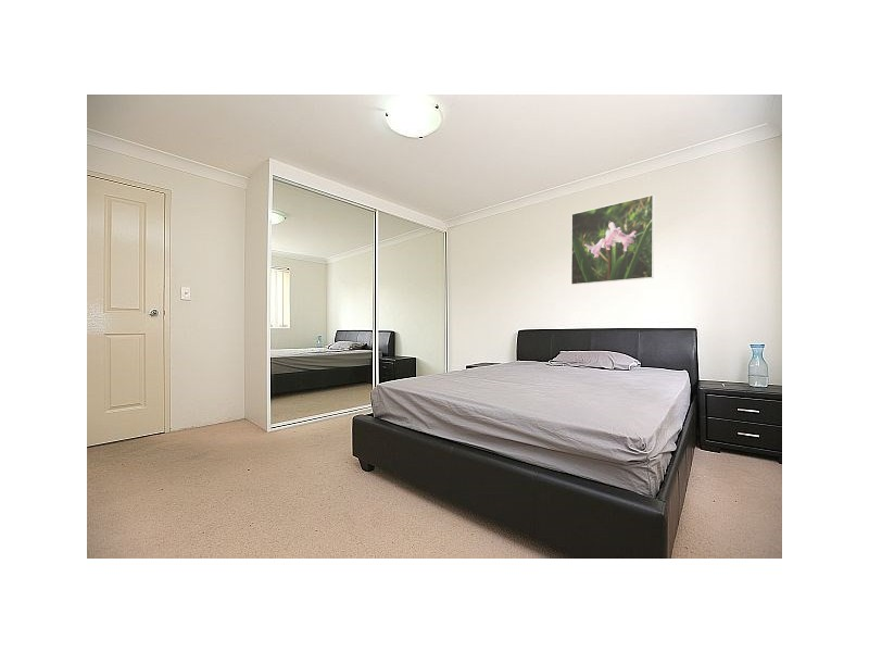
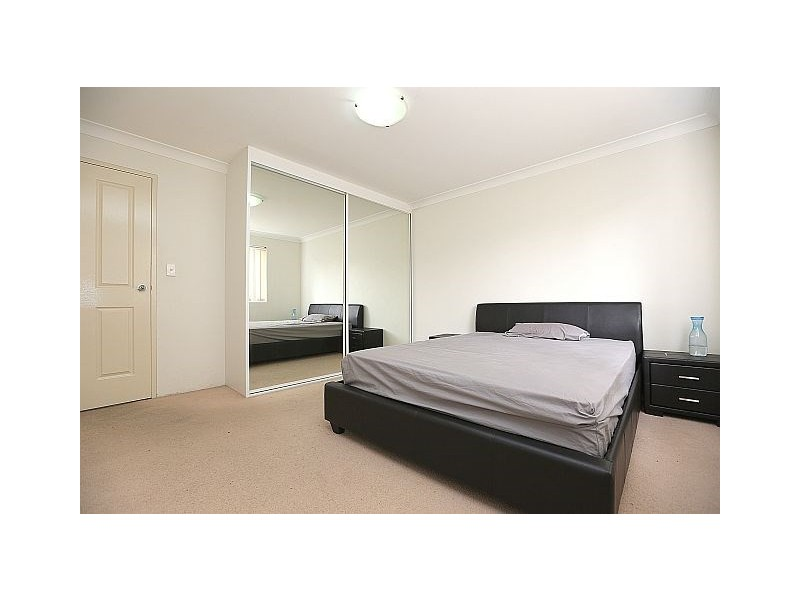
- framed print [570,193,655,286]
